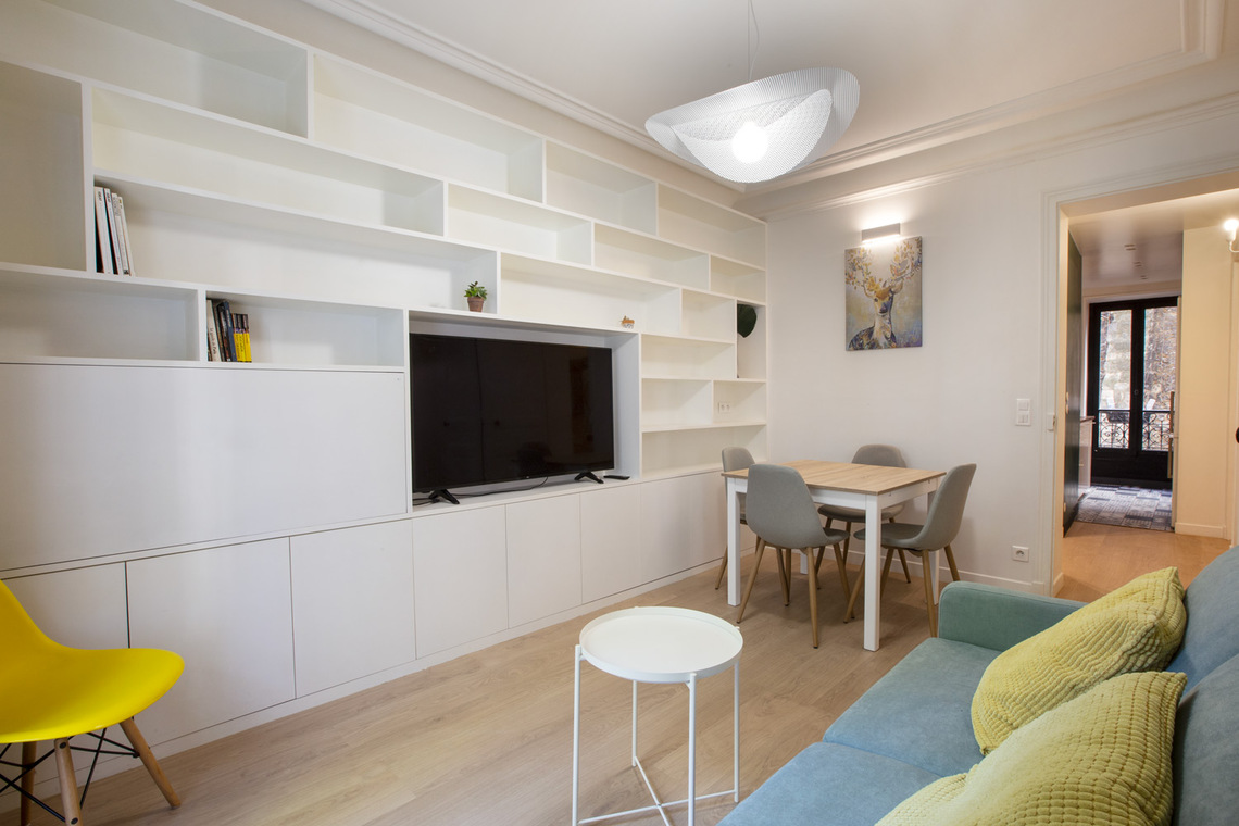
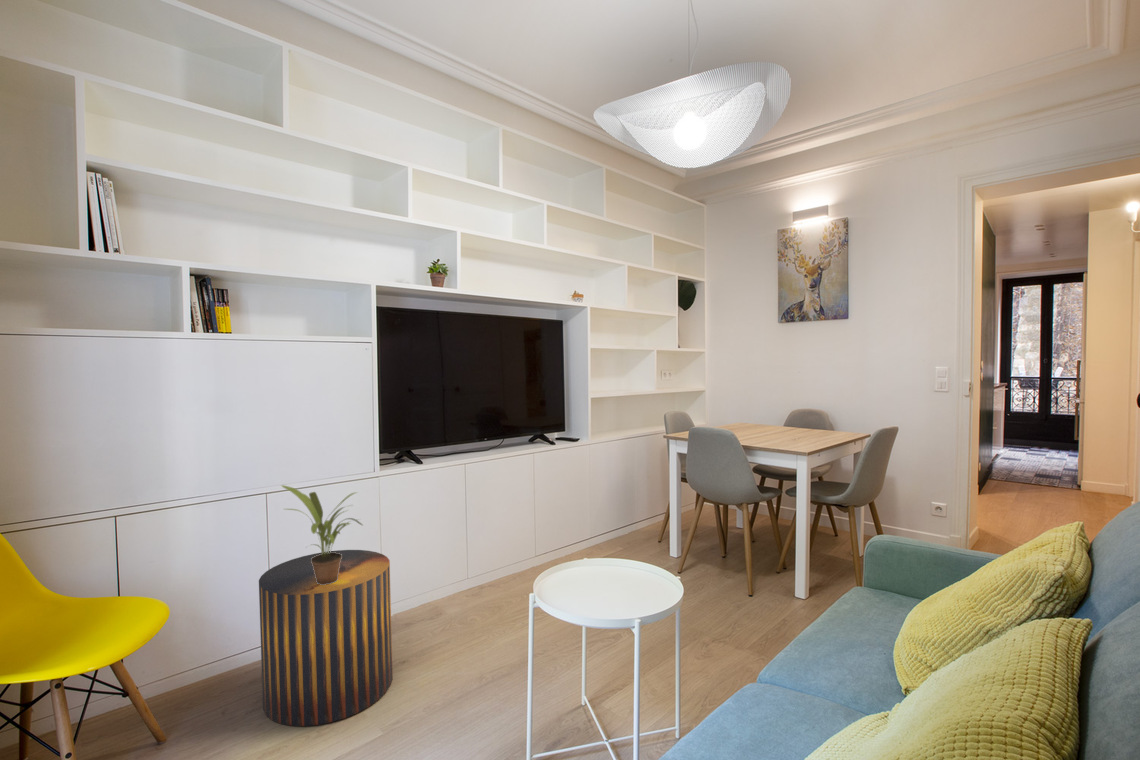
+ potted plant [280,484,364,585]
+ stool [258,549,394,727]
